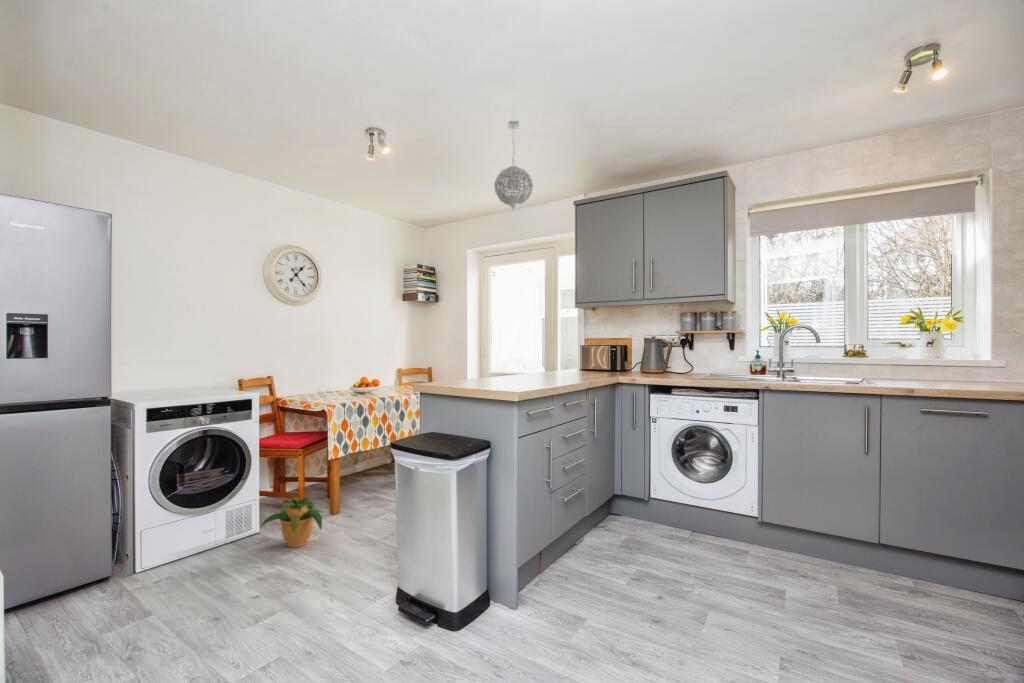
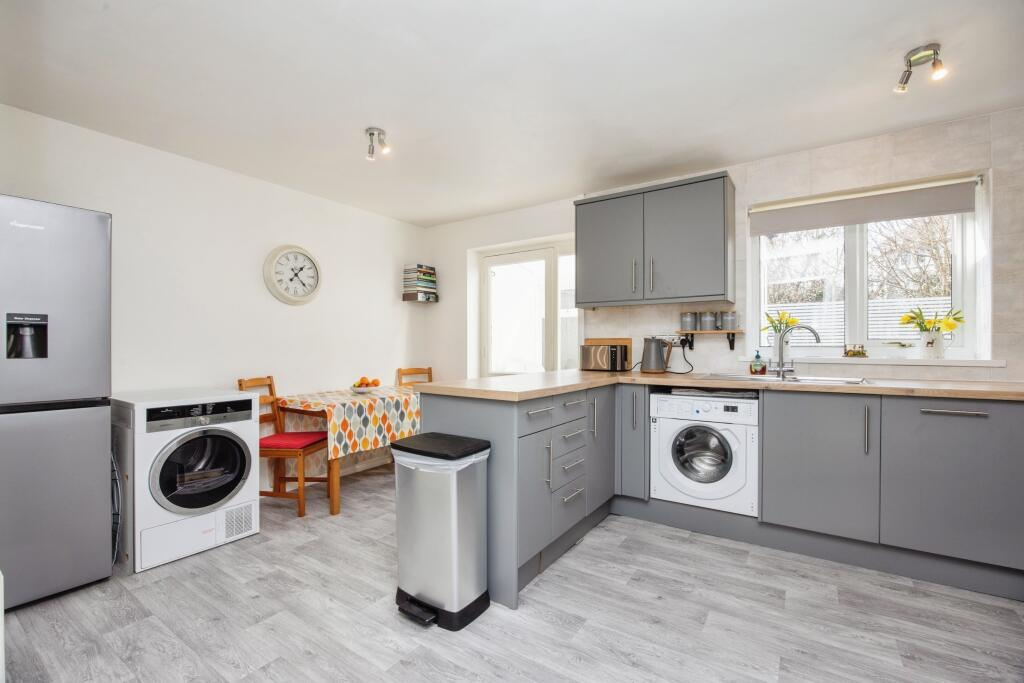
- pendant light [493,120,534,212]
- potted plant [259,495,324,548]
